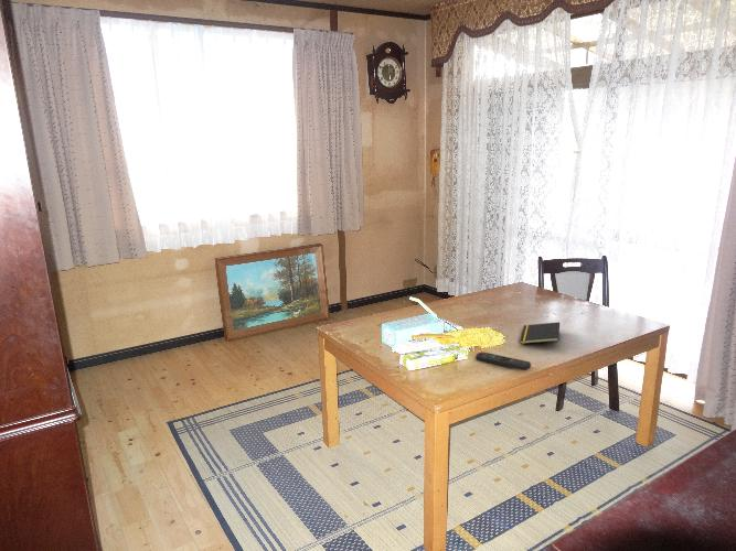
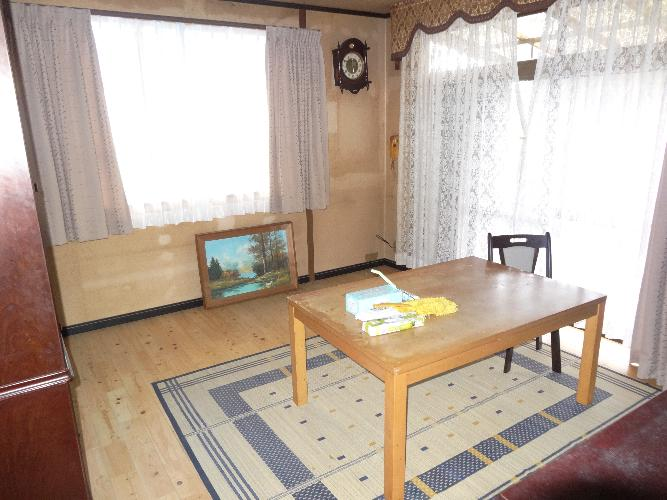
- notepad [519,321,561,345]
- remote control [474,350,532,371]
